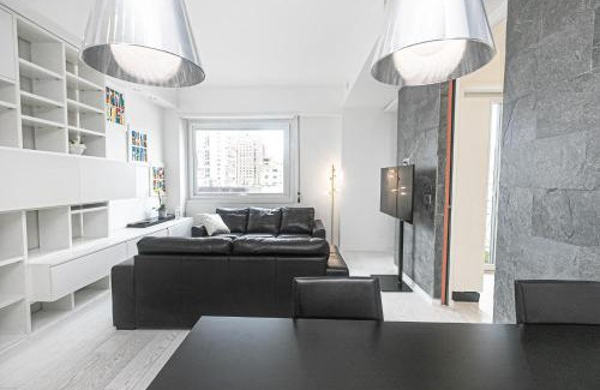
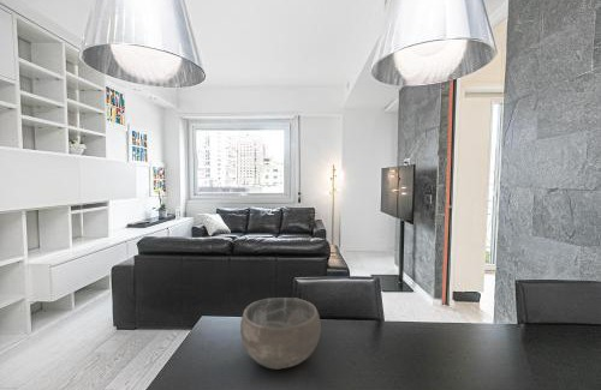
+ bowl [239,296,322,371]
